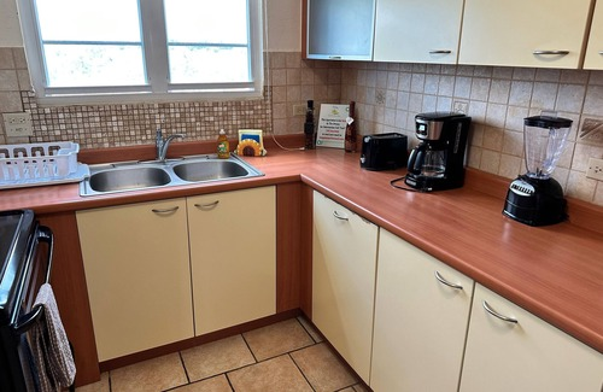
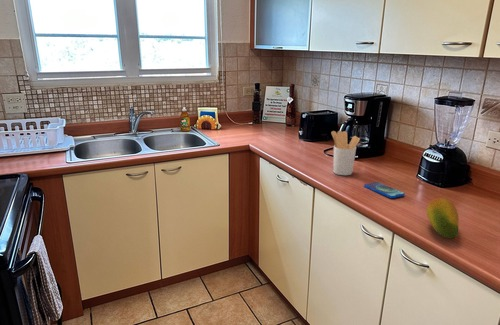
+ fruit [426,197,460,239]
+ utensil holder [330,130,361,176]
+ smartphone [363,181,406,199]
